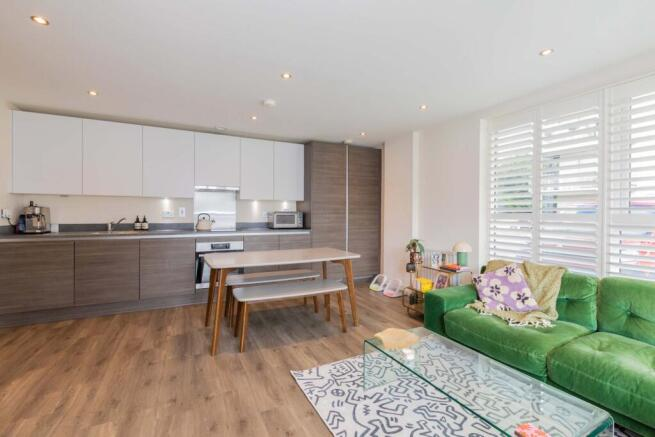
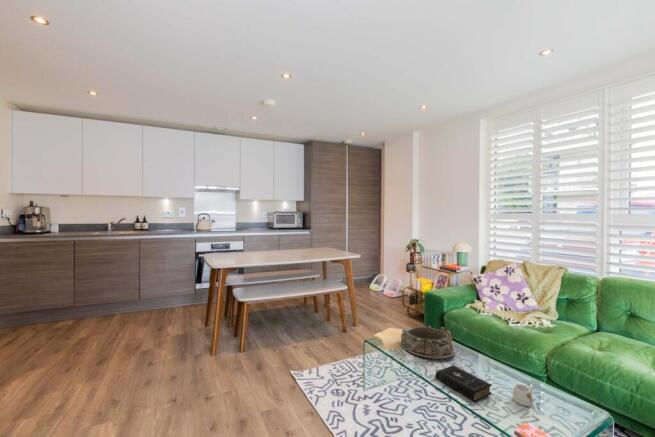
+ book [434,364,493,403]
+ mug [512,383,533,407]
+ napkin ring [400,325,456,361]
